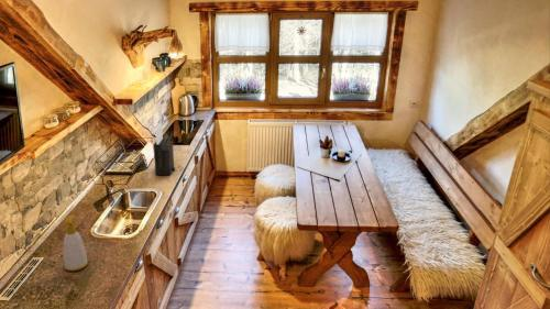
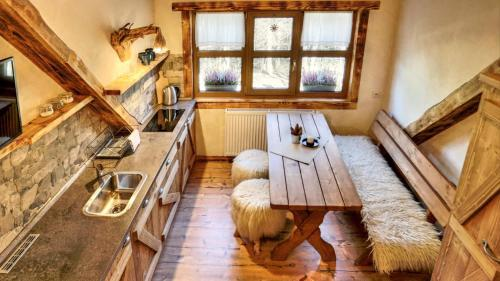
- knife block [153,122,176,176]
- soap bottle [63,214,89,272]
